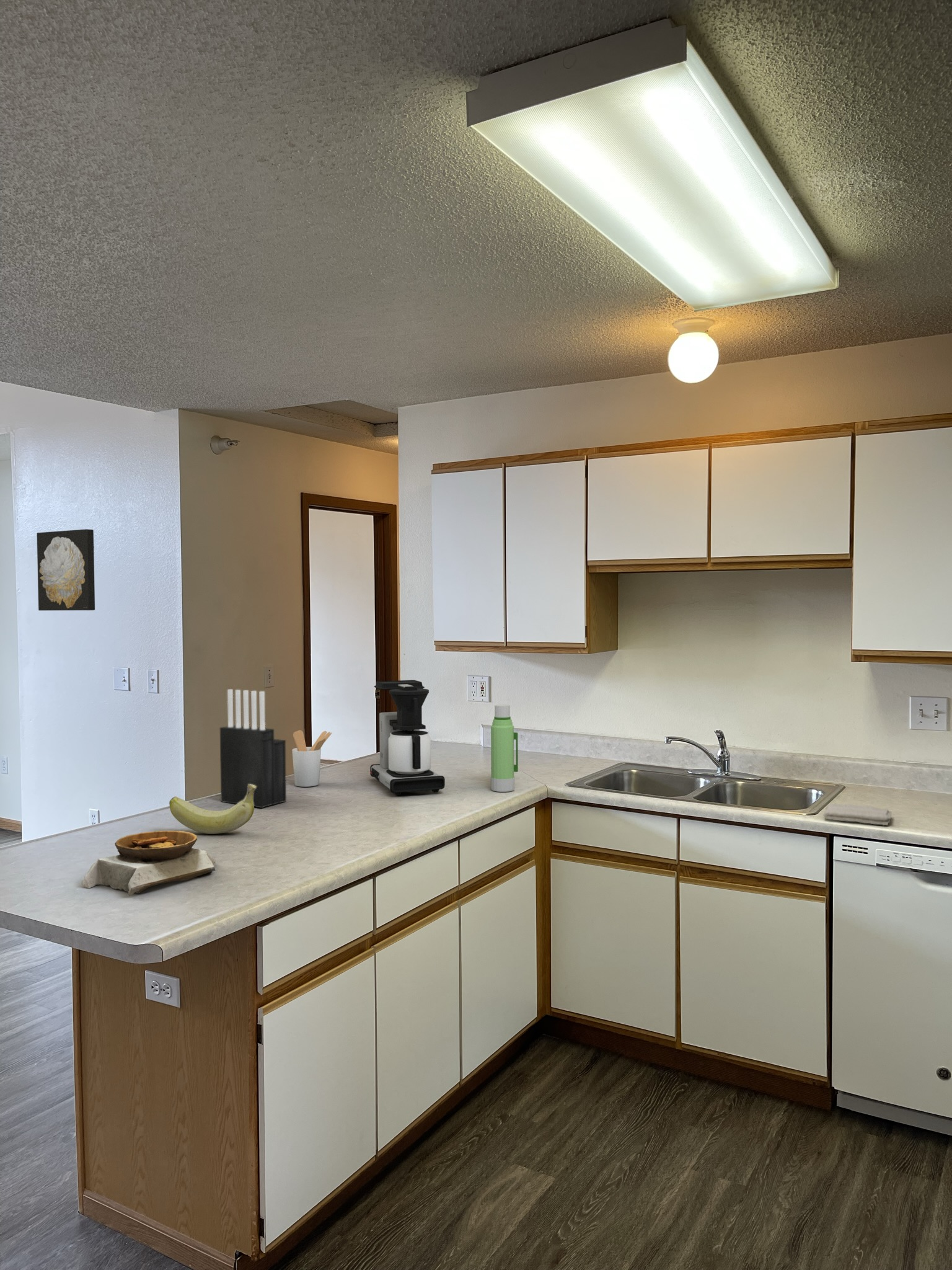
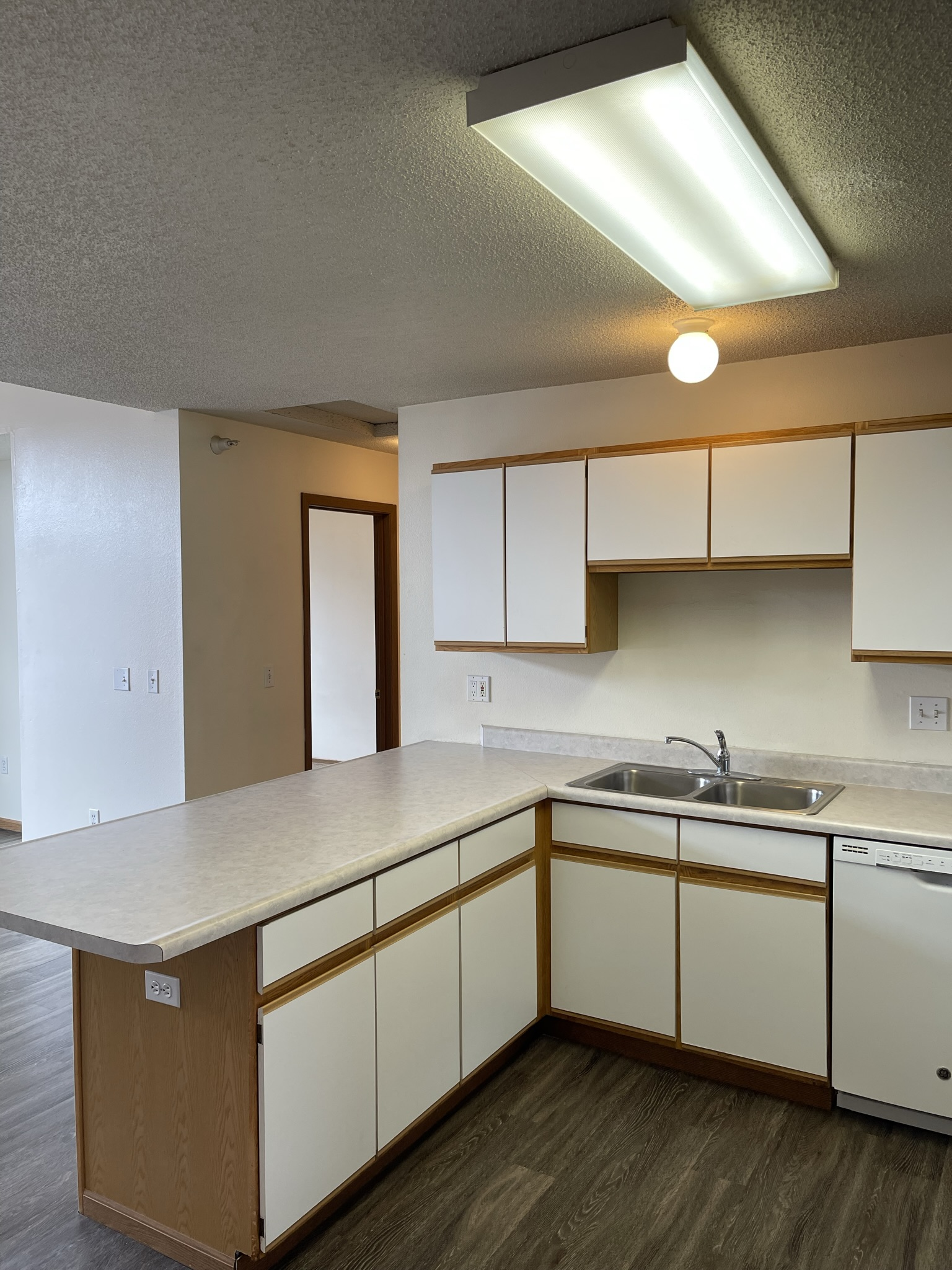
- wall art [36,528,95,611]
- knife block [219,689,287,809]
- utensil holder [291,729,332,788]
- coffee maker [369,680,446,796]
- bowl [81,830,216,896]
- banana [169,784,257,835]
- washcloth [823,802,893,826]
- water bottle [490,704,519,793]
